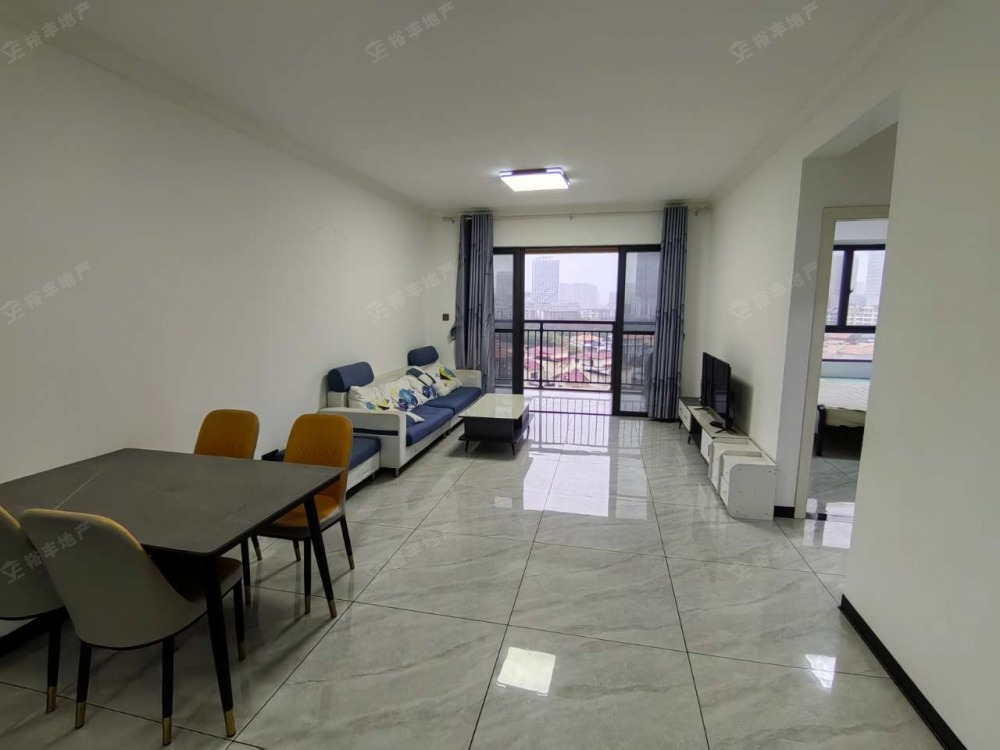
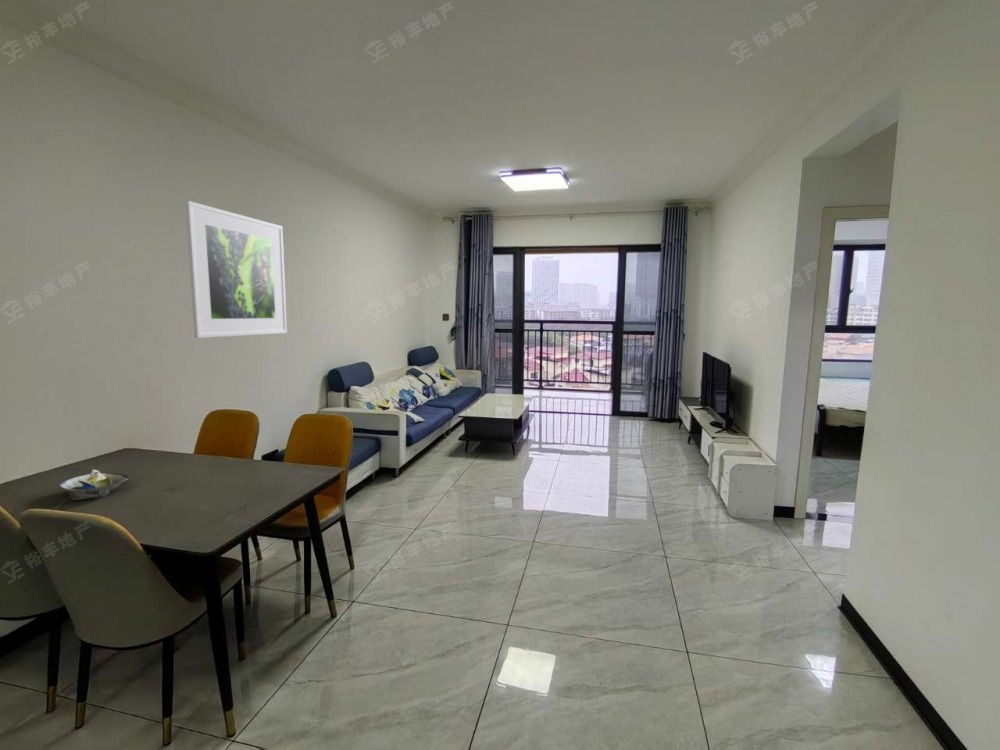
+ decorative bowl [58,469,130,501]
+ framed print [184,200,288,339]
